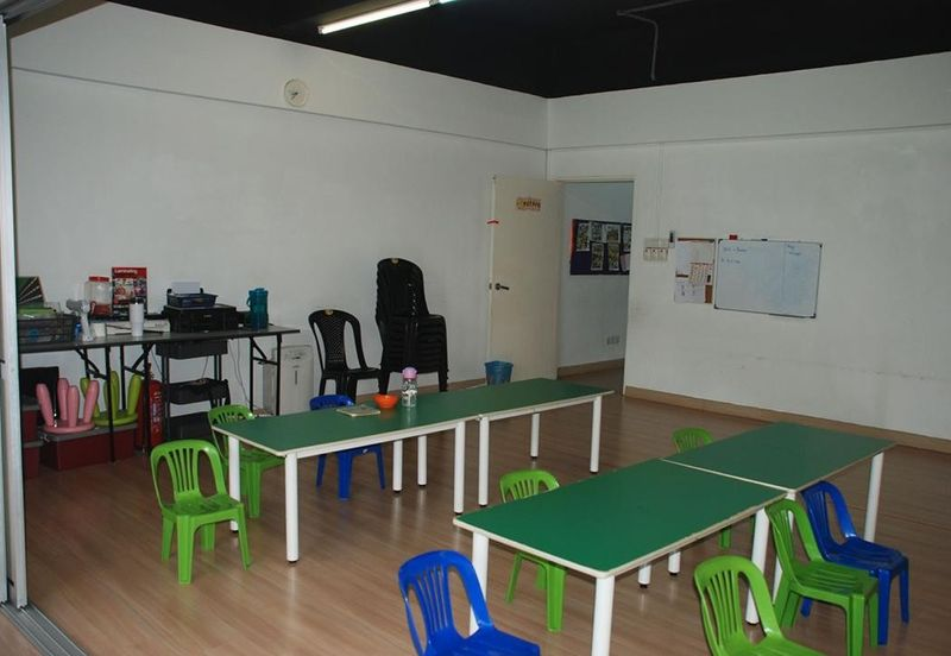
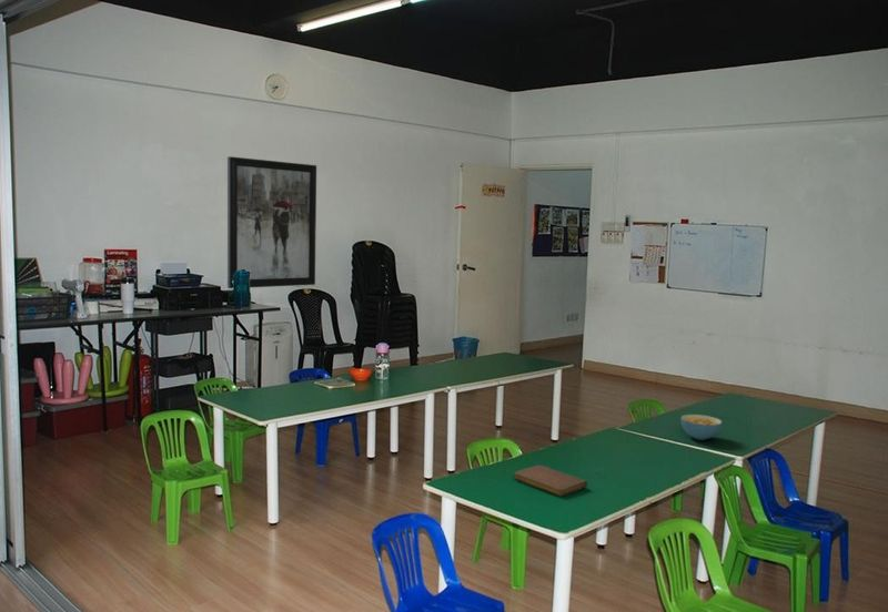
+ cereal bowl [679,414,723,441]
+ notebook [513,463,588,498]
+ wall art [226,155,317,289]
